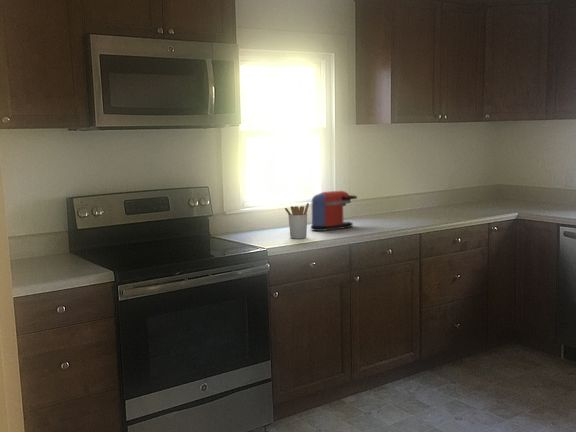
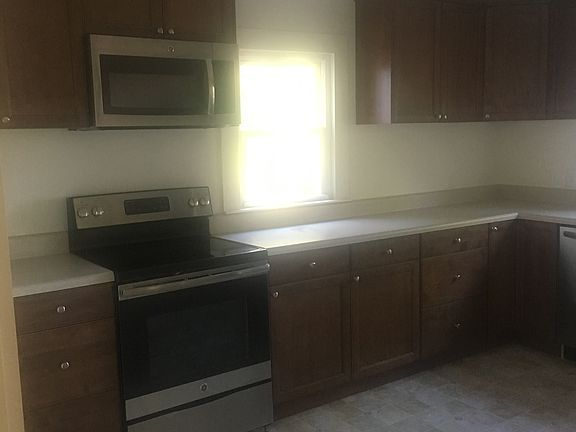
- utensil holder [284,202,310,240]
- coffee maker [310,190,358,232]
